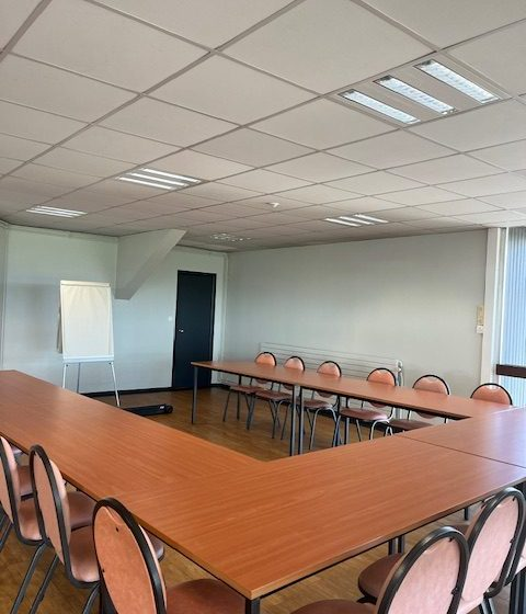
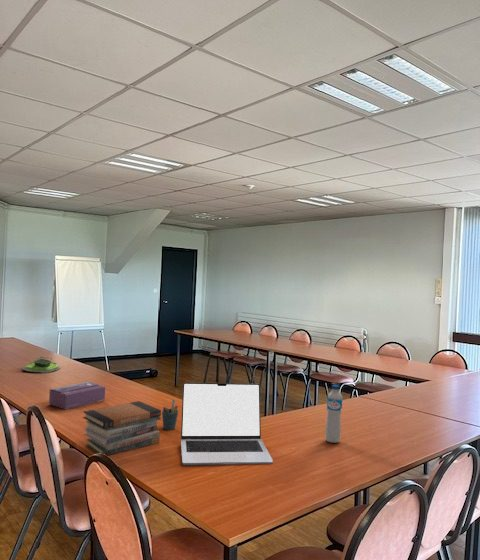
+ laptop [180,382,274,467]
+ book stack [82,400,162,456]
+ water bottle [324,384,343,444]
+ tissue box [48,381,106,411]
+ plant pot [22,356,61,374]
+ pen holder [161,399,179,431]
